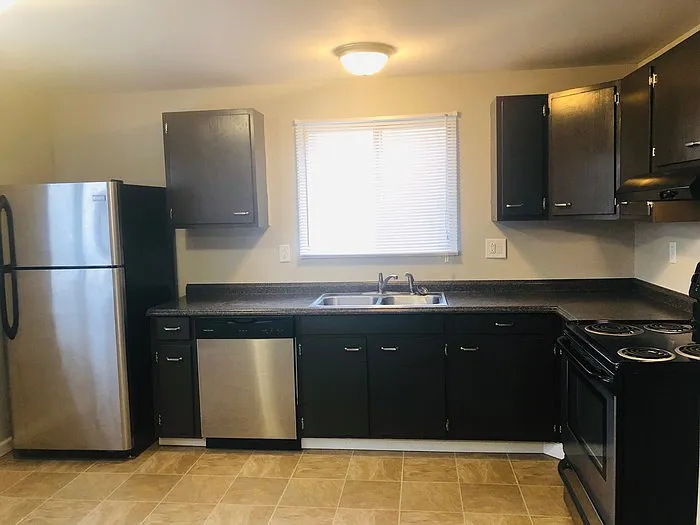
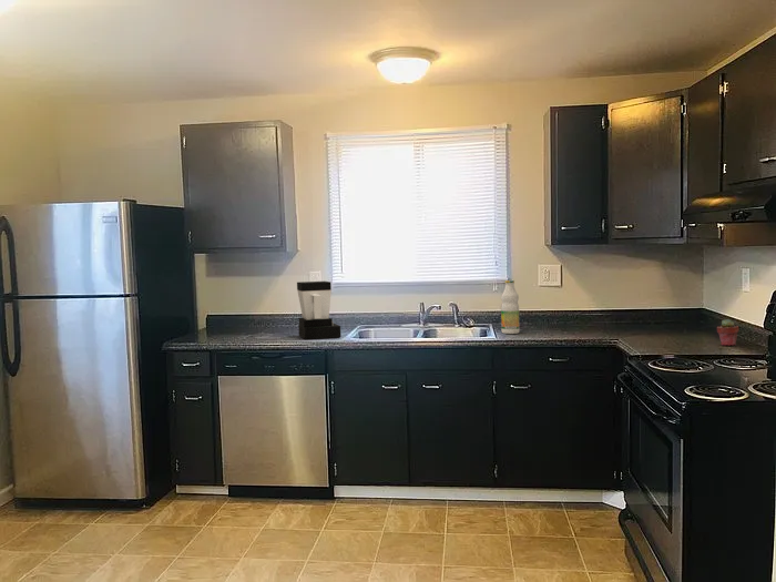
+ coffee maker [296,280,341,340]
+ potted succulent [716,318,739,347]
+ bottle [500,279,520,335]
